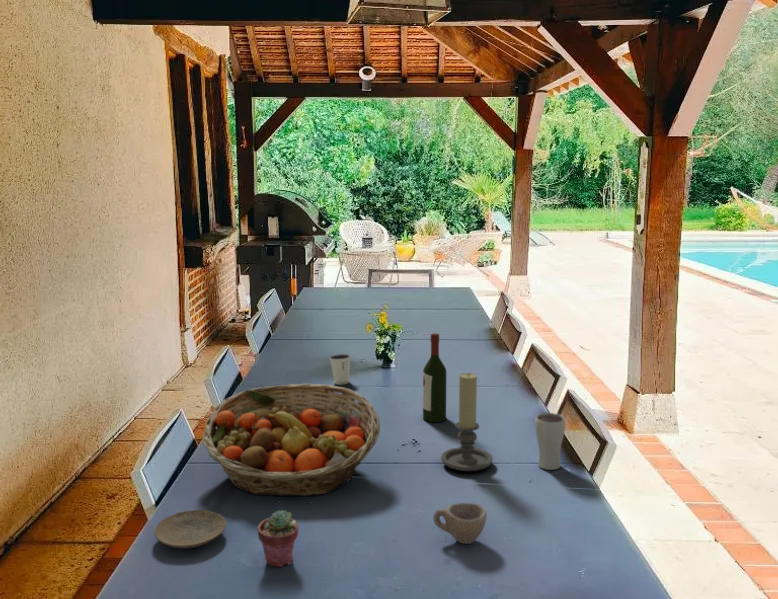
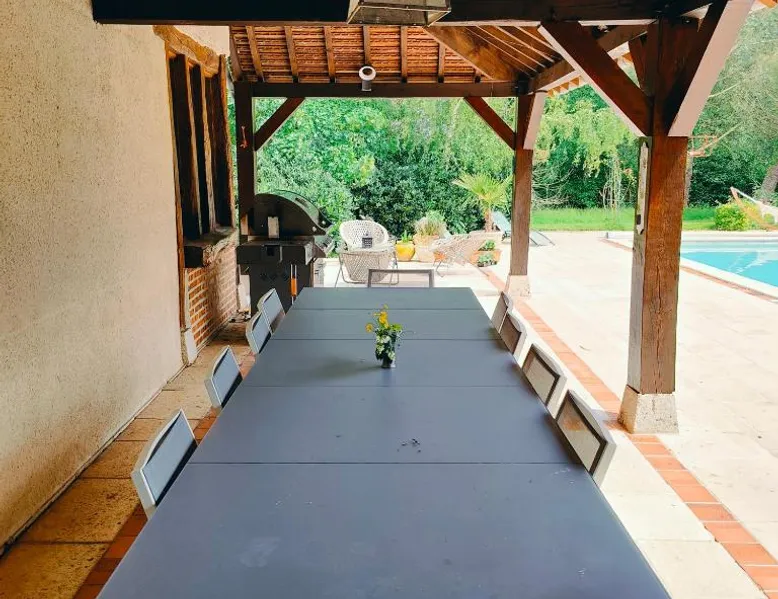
- cup [432,502,488,545]
- plate [153,509,227,549]
- candle holder [440,372,494,472]
- drinking glass [534,412,566,471]
- potted succulent [257,509,299,568]
- dixie cup [328,353,352,386]
- wine bottle [422,332,447,423]
- fruit basket [201,383,381,497]
